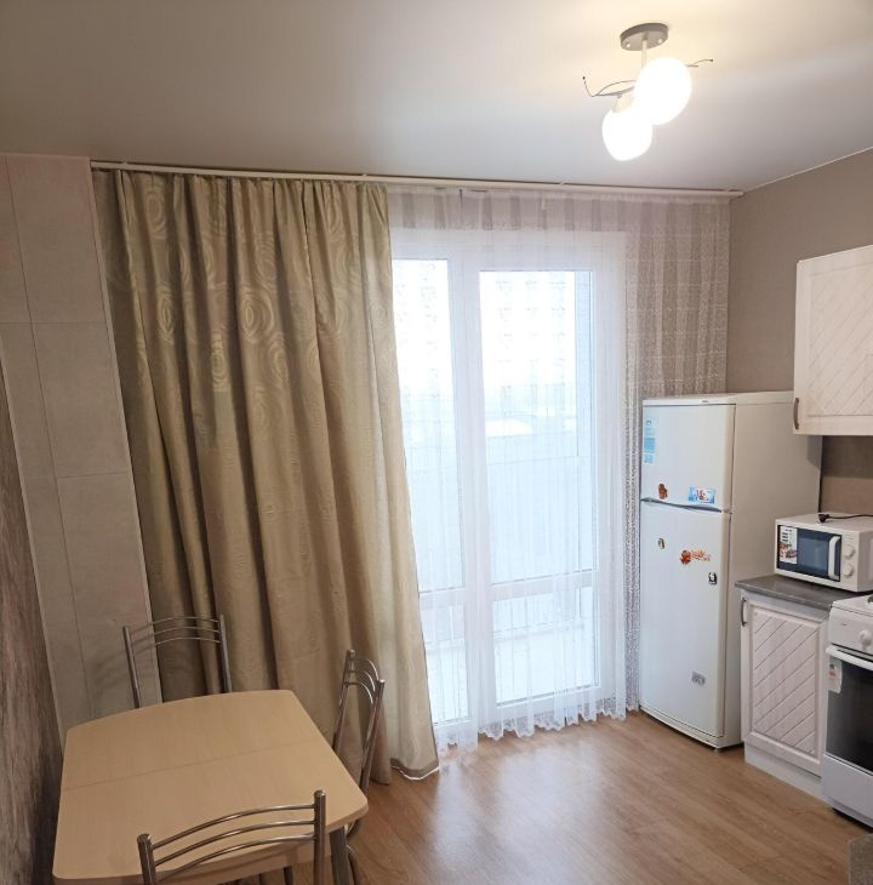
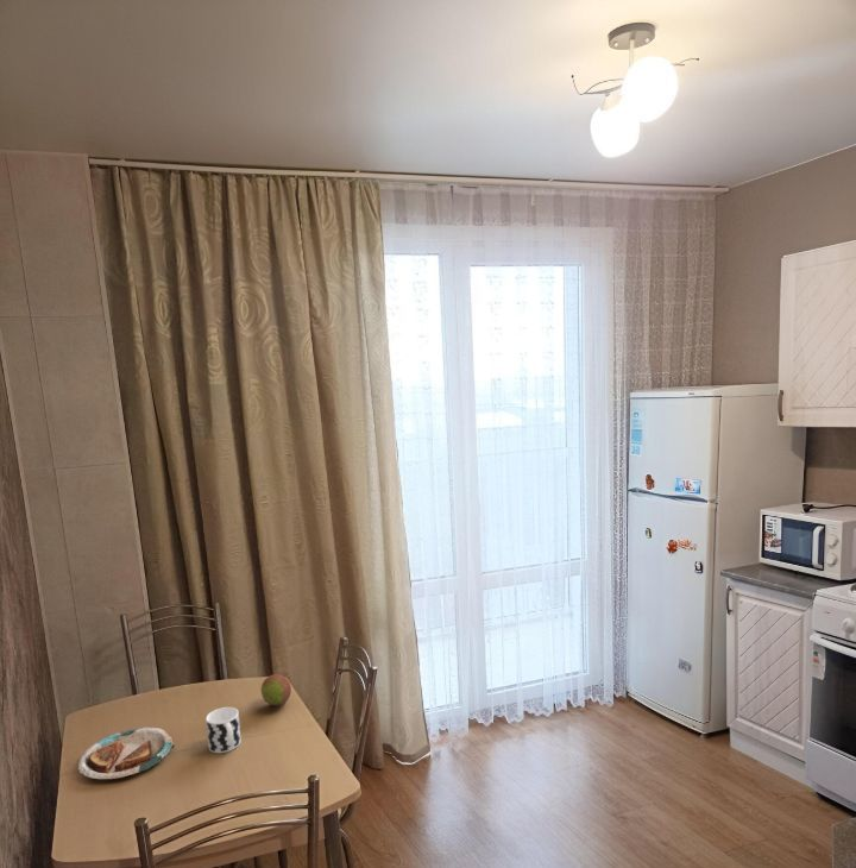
+ plate [76,725,176,780]
+ fruit [260,673,292,707]
+ cup [204,706,241,754]
